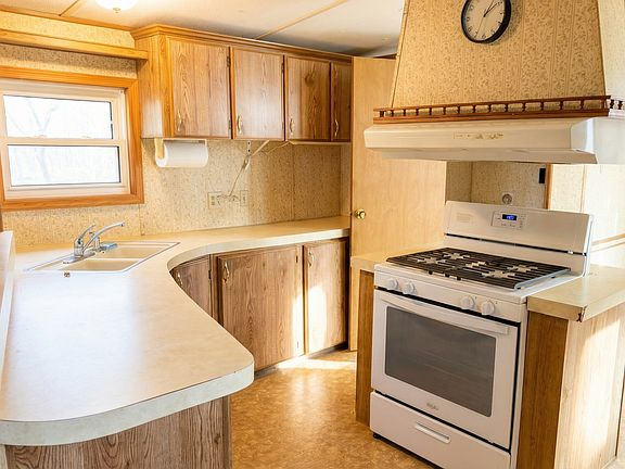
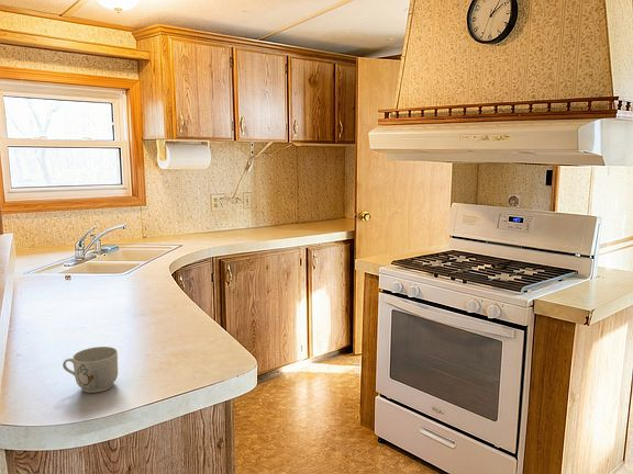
+ mug [62,346,119,394]
